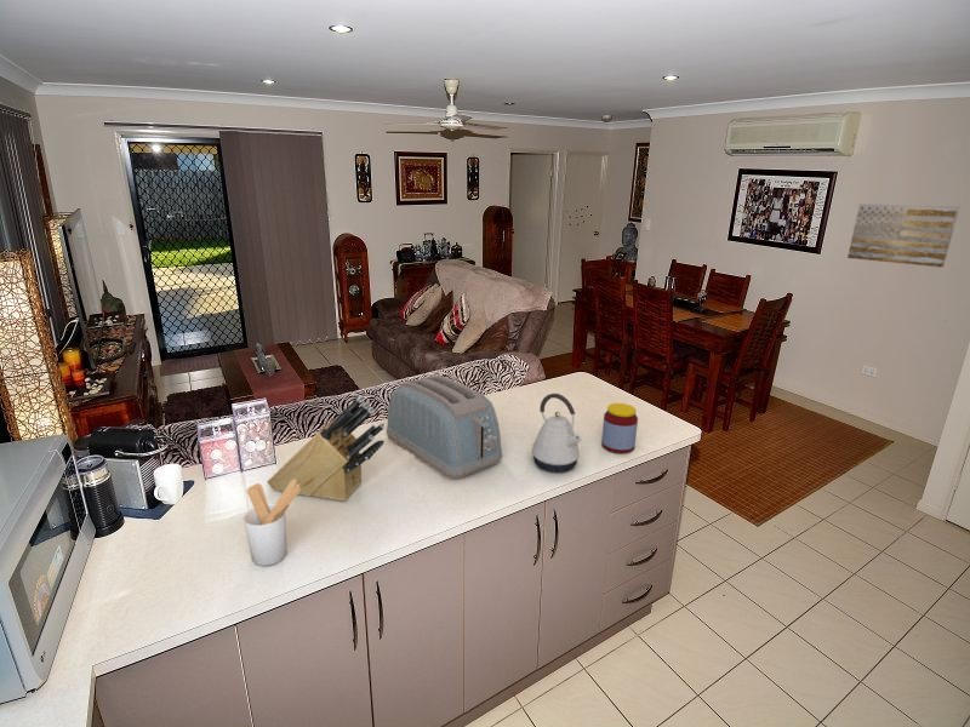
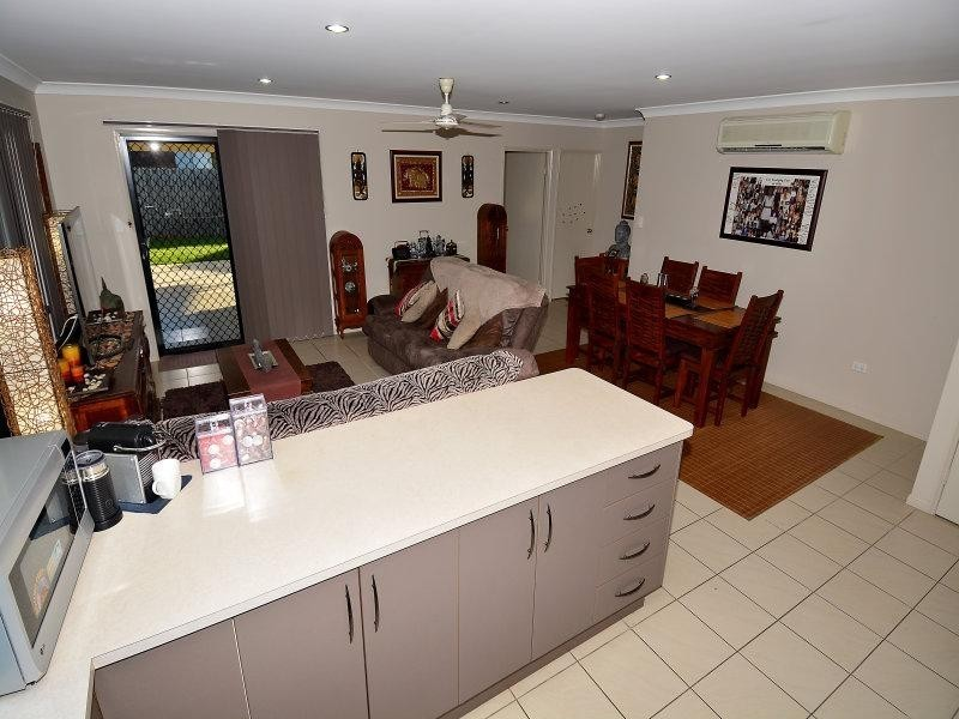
- knife block [266,395,387,502]
- utensil holder [242,480,301,567]
- kettle [531,393,582,474]
- wall art [846,202,962,268]
- toaster [386,374,503,480]
- jar [600,402,639,454]
